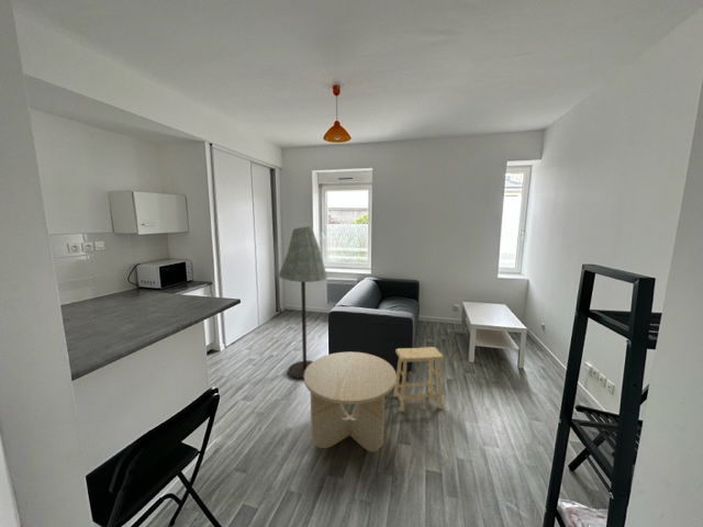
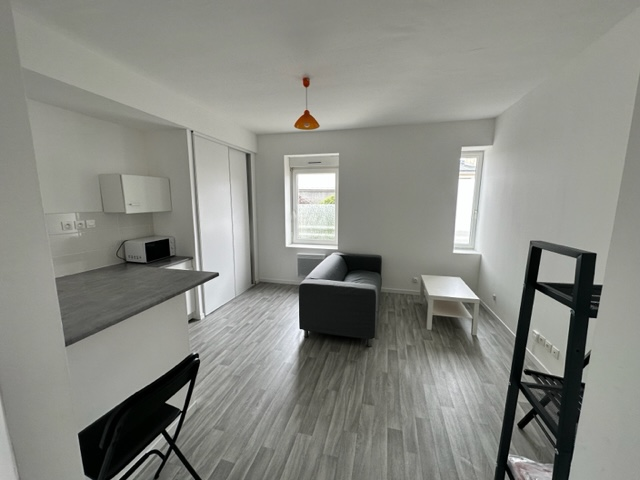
- floor lamp [278,225,328,380]
- side table [303,351,397,452]
- footstool [392,346,445,413]
